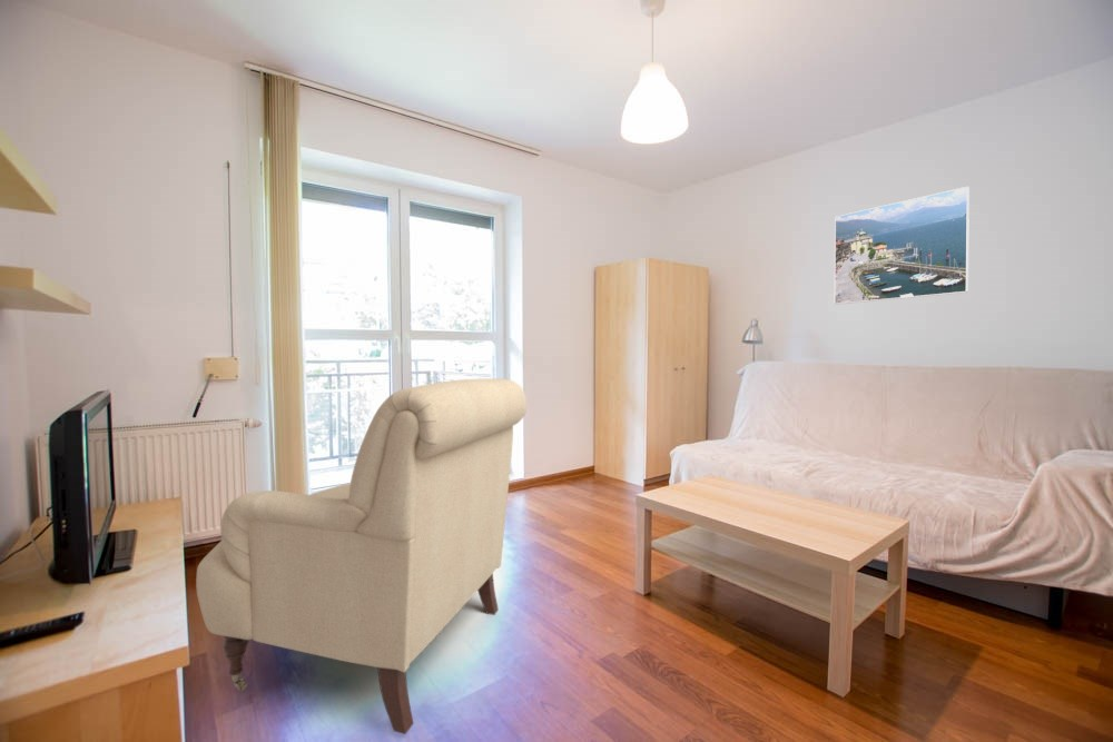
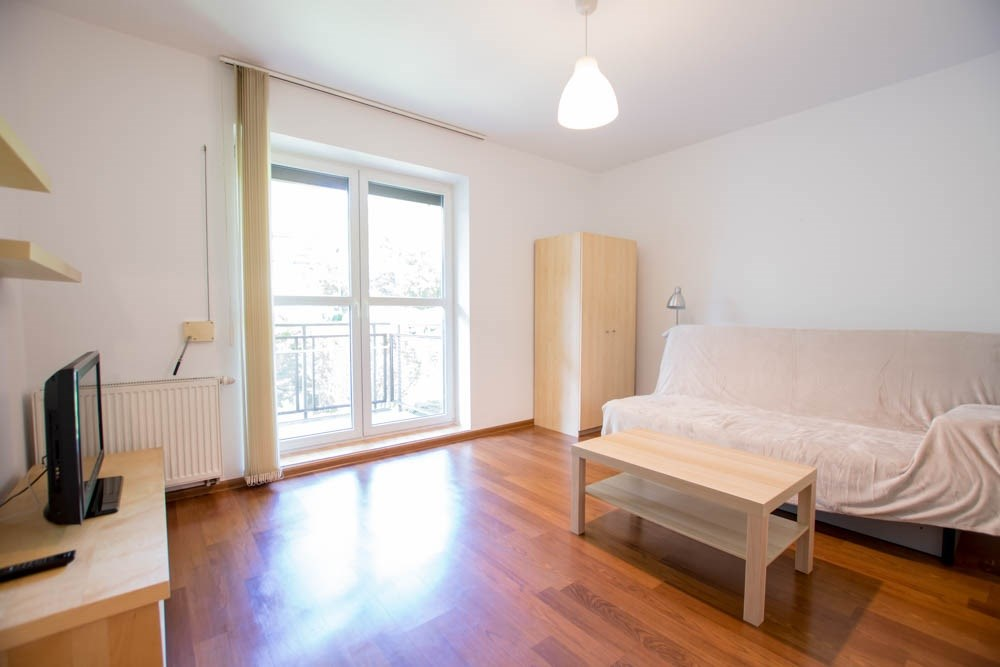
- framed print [834,186,971,306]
- chair [195,377,528,735]
